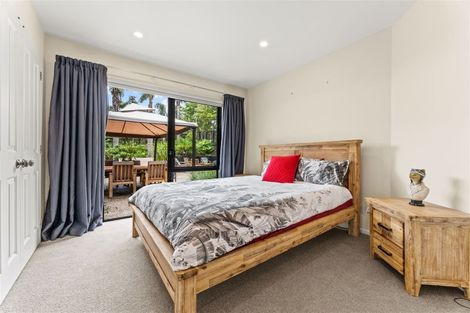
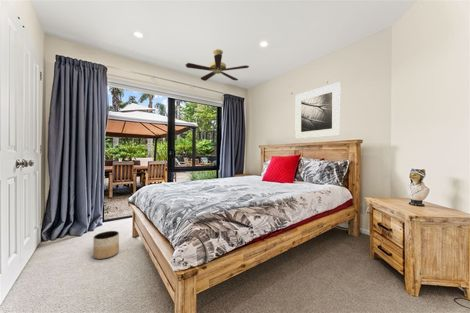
+ ceiling fan [184,48,250,82]
+ planter [92,230,120,260]
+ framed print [294,81,342,140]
